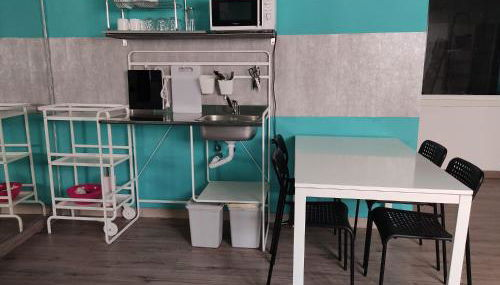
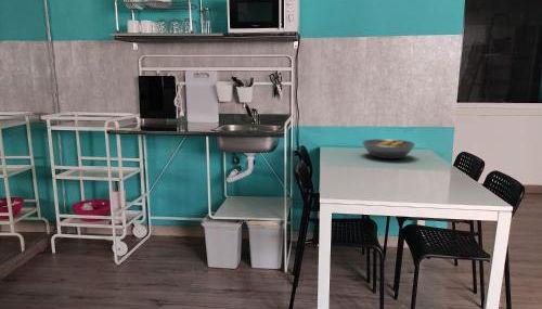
+ fruit bowl [361,138,416,159]
